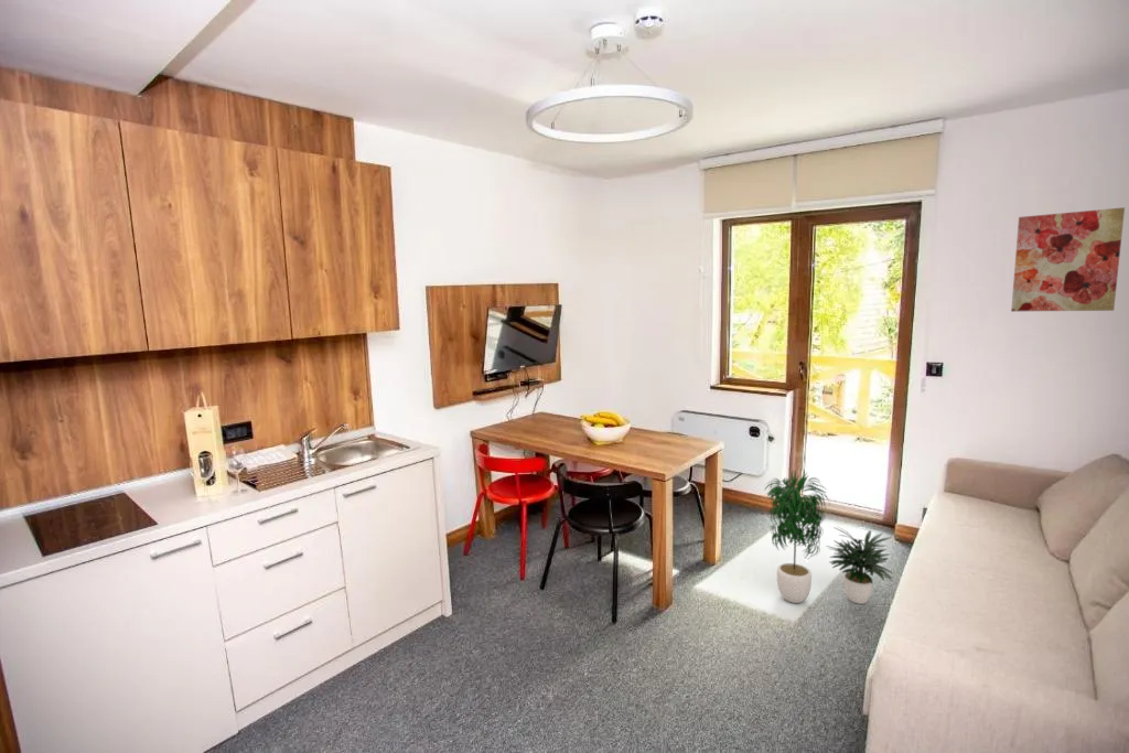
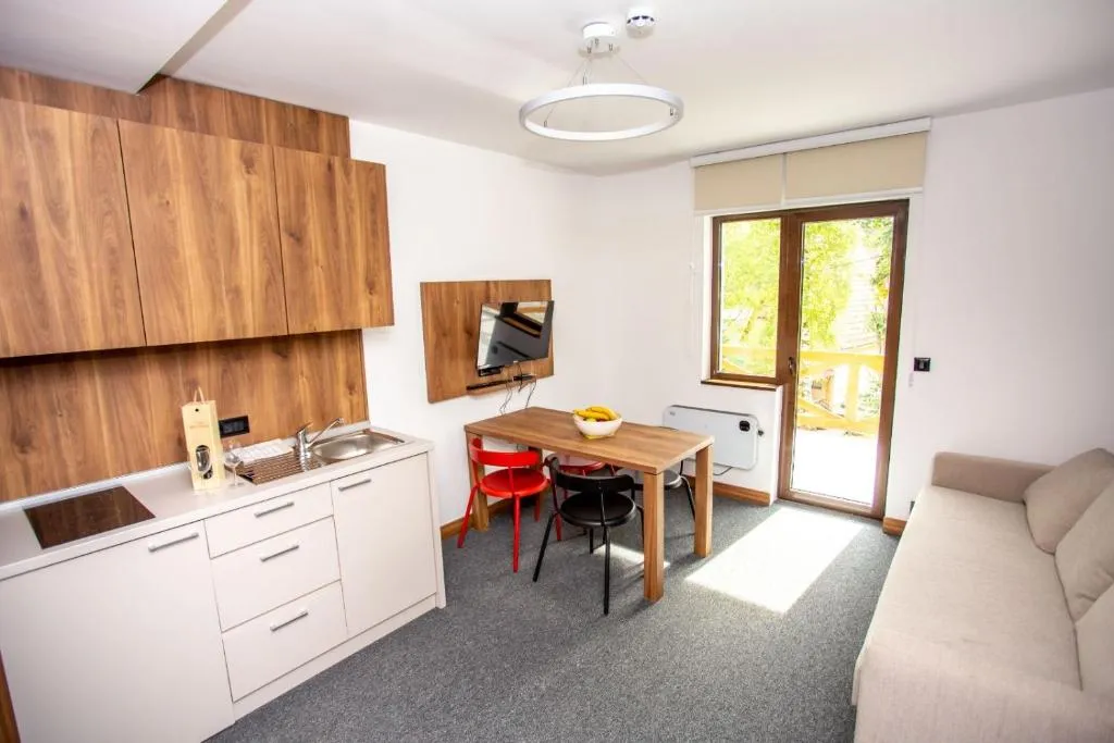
- wall art [1010,206,1126,312]
- potted plant [763,469,895,605]
